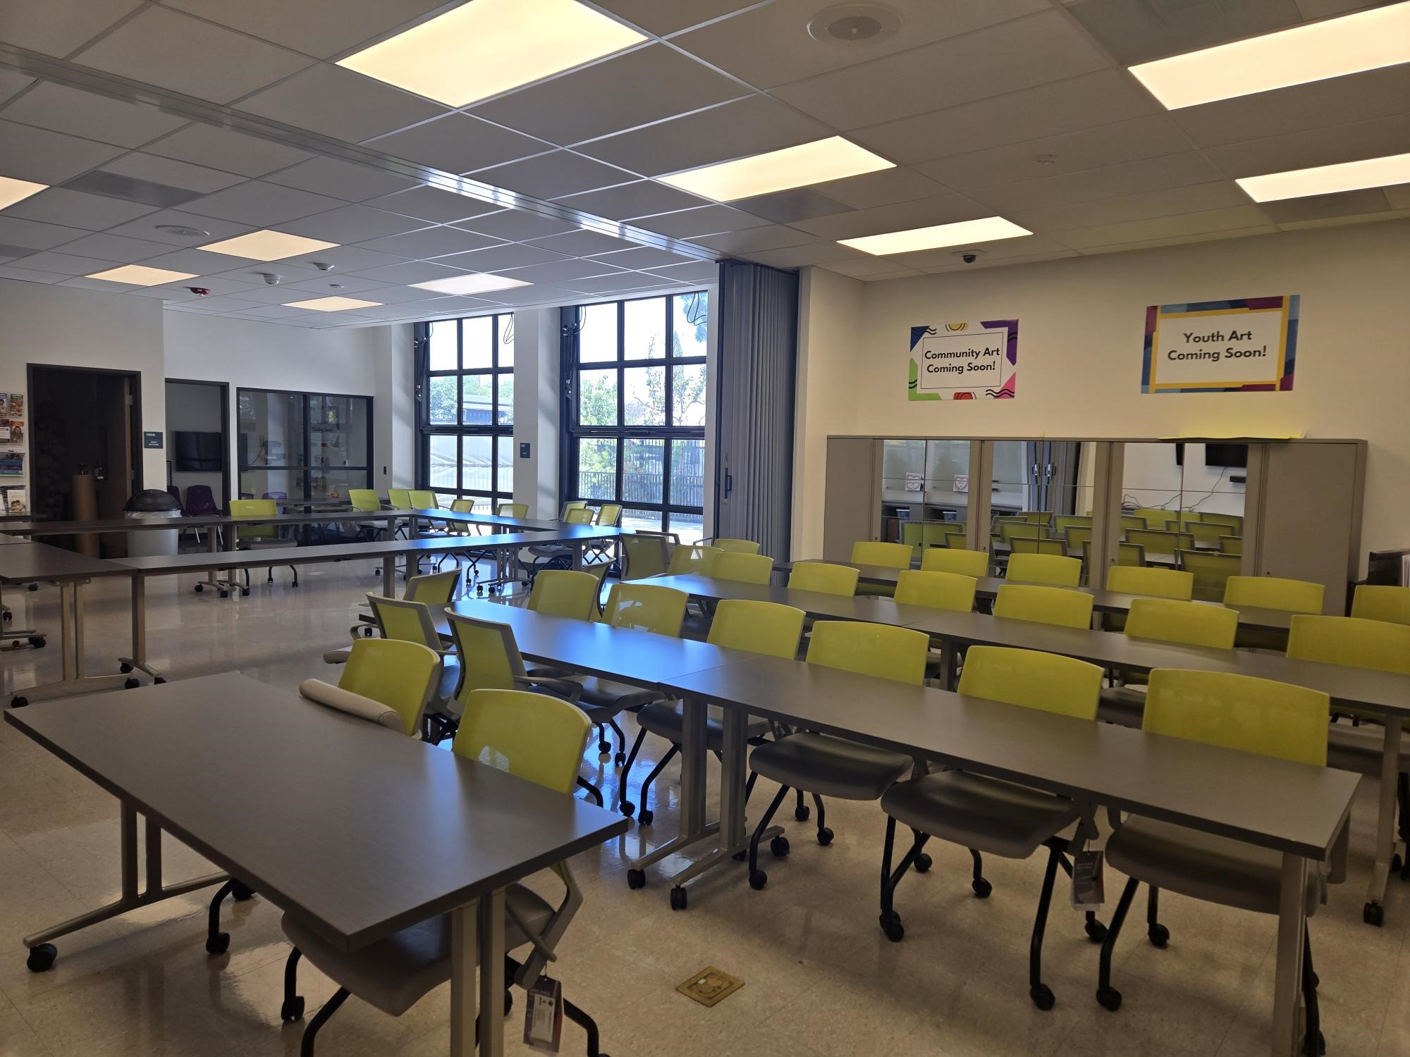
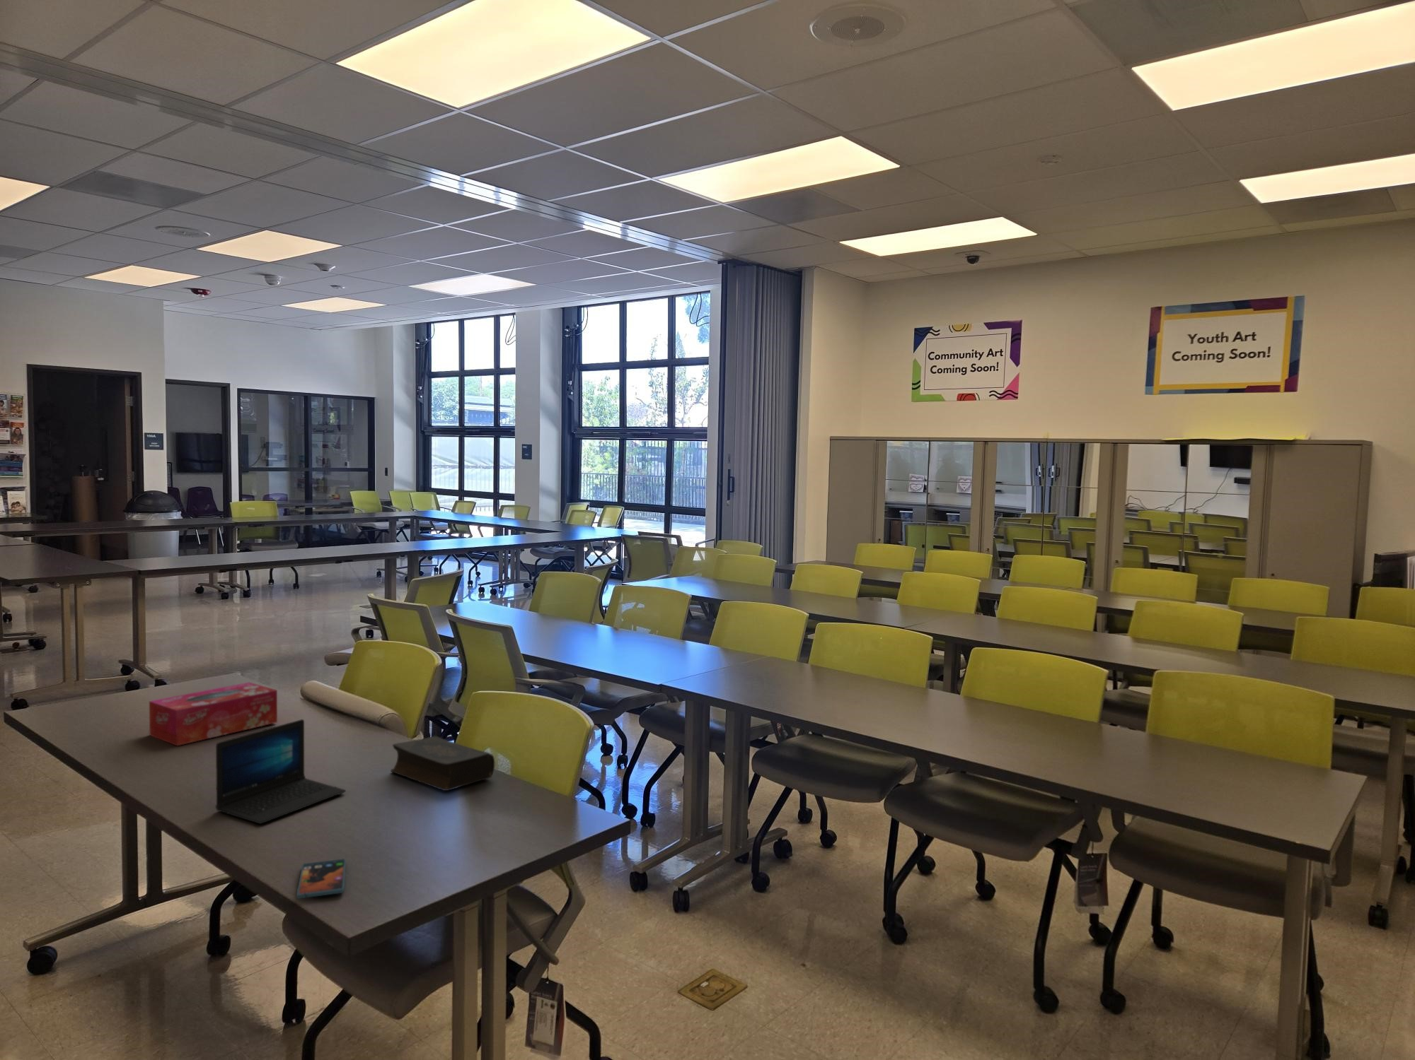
+ book [390,736,496,792]
+ laptop [215,718,347,825]
+ smartphone [295,857,347,900]
+ tissue box [148,681,279,746]
